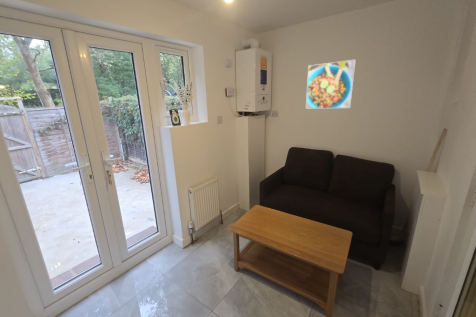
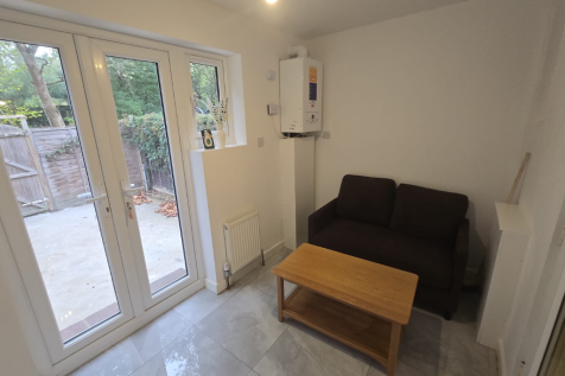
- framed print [305,59,357,109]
